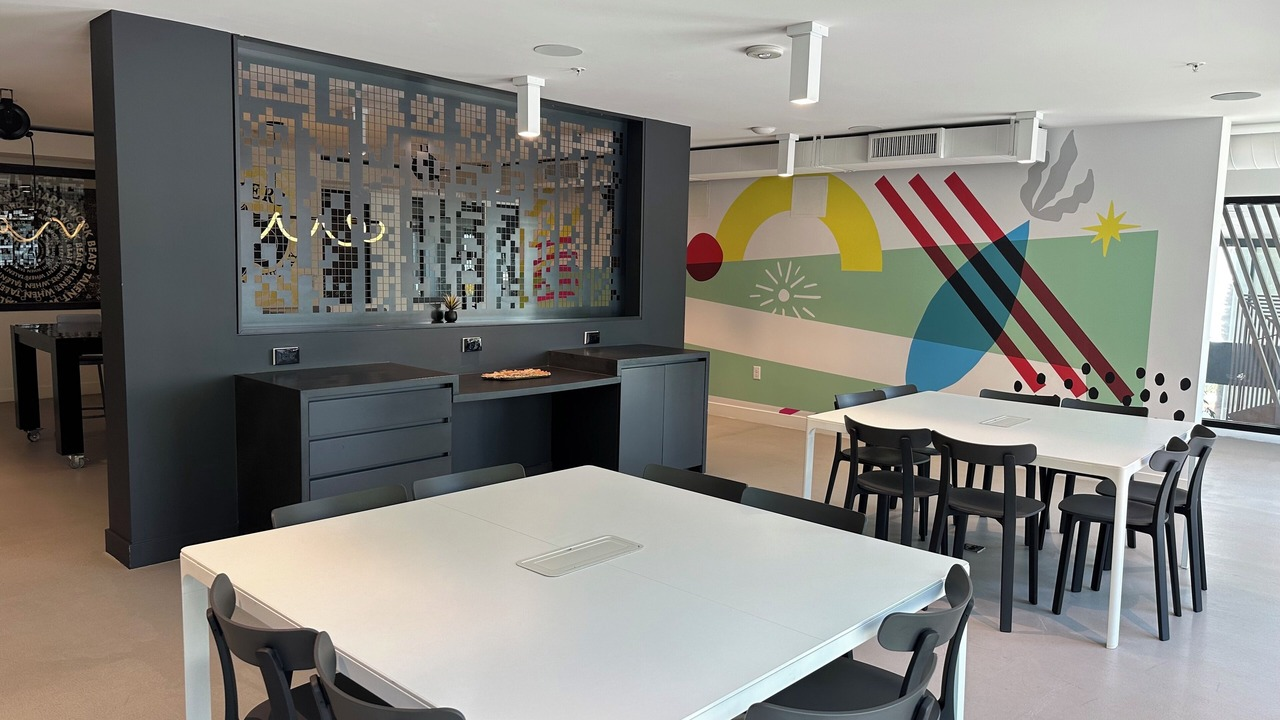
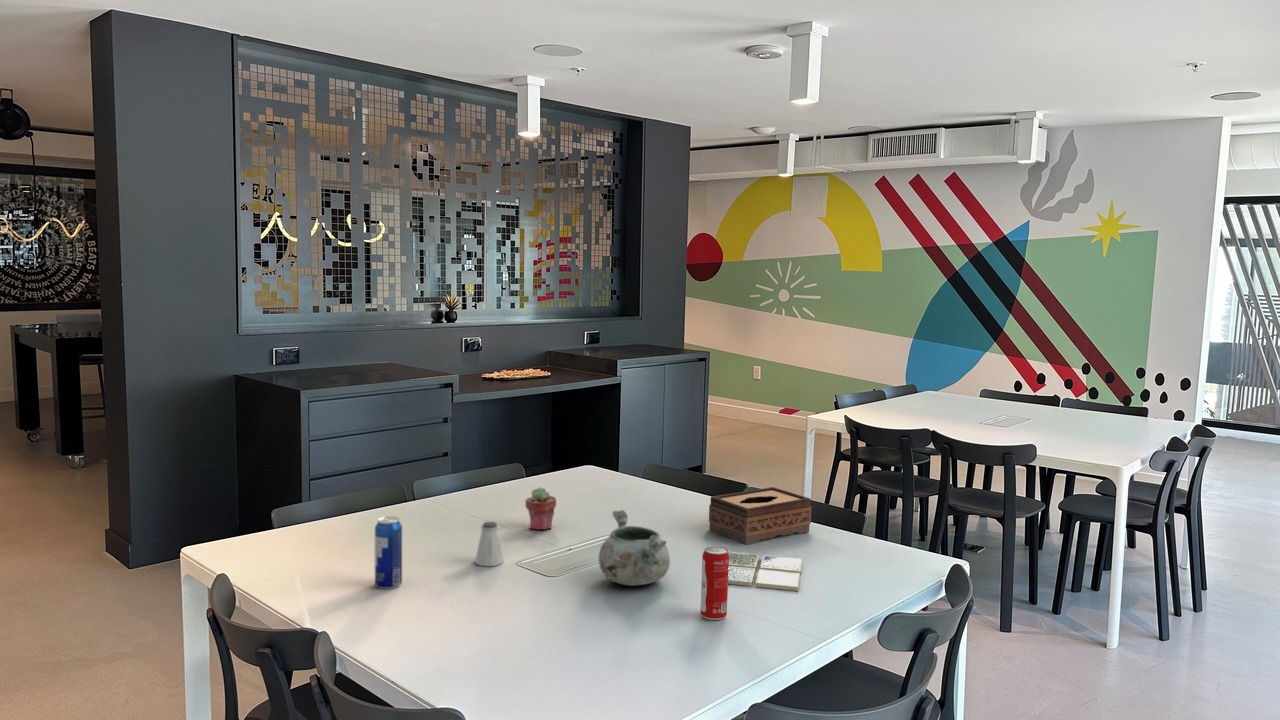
+ decorative bowl [598,509,671,587]
+ potted succulent [524,486,557,531]
+ beverage can [700,546,729,621]
+ beverage can [374,515,403,590]
+ drink coaster [728,551,803,592]
+ tissue box [708,486,812,545]
+ saltshaker [474,521,505,567]
